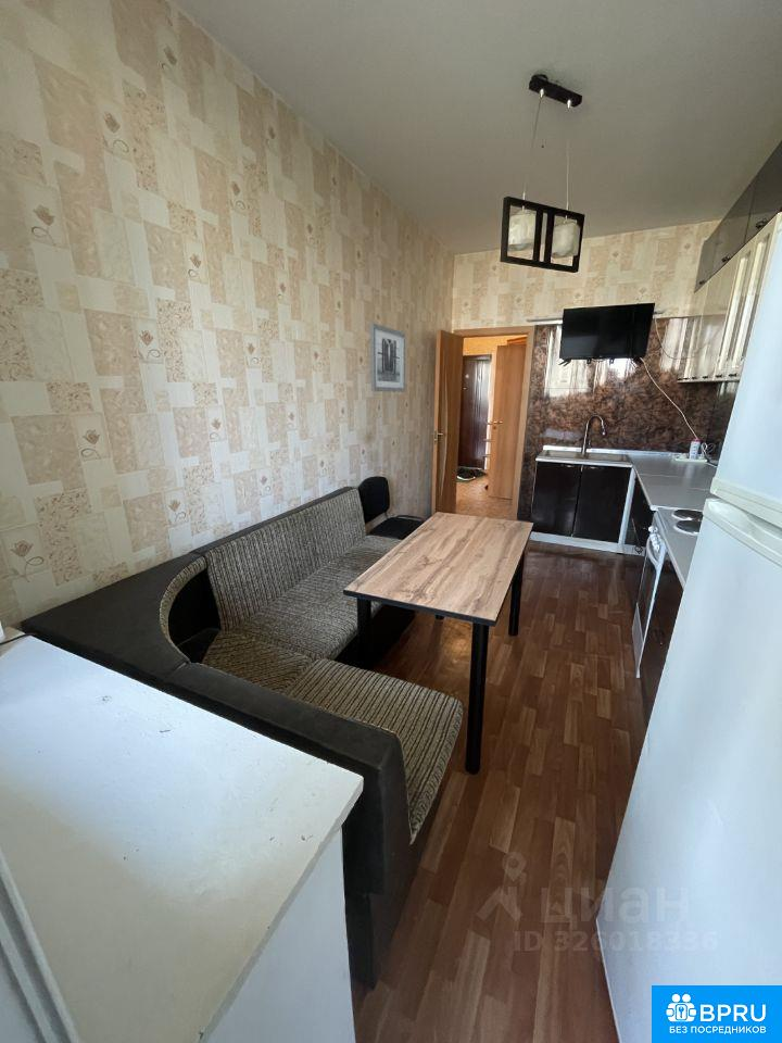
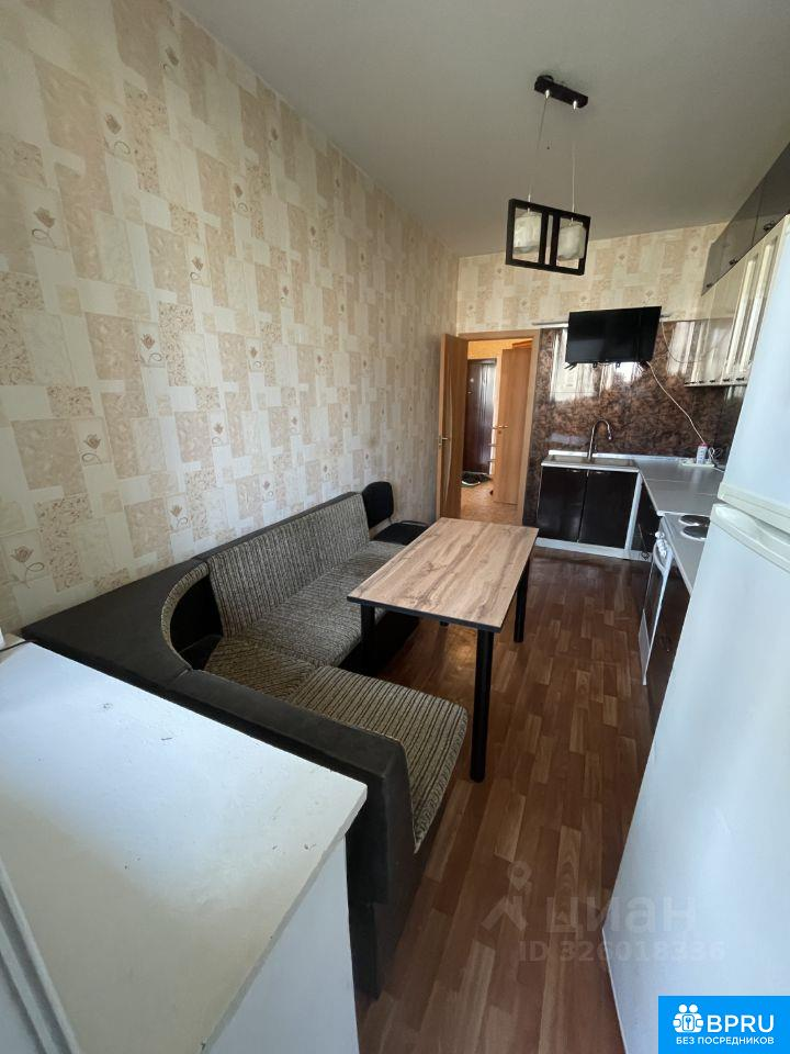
- wall art [369,322,406,393]
